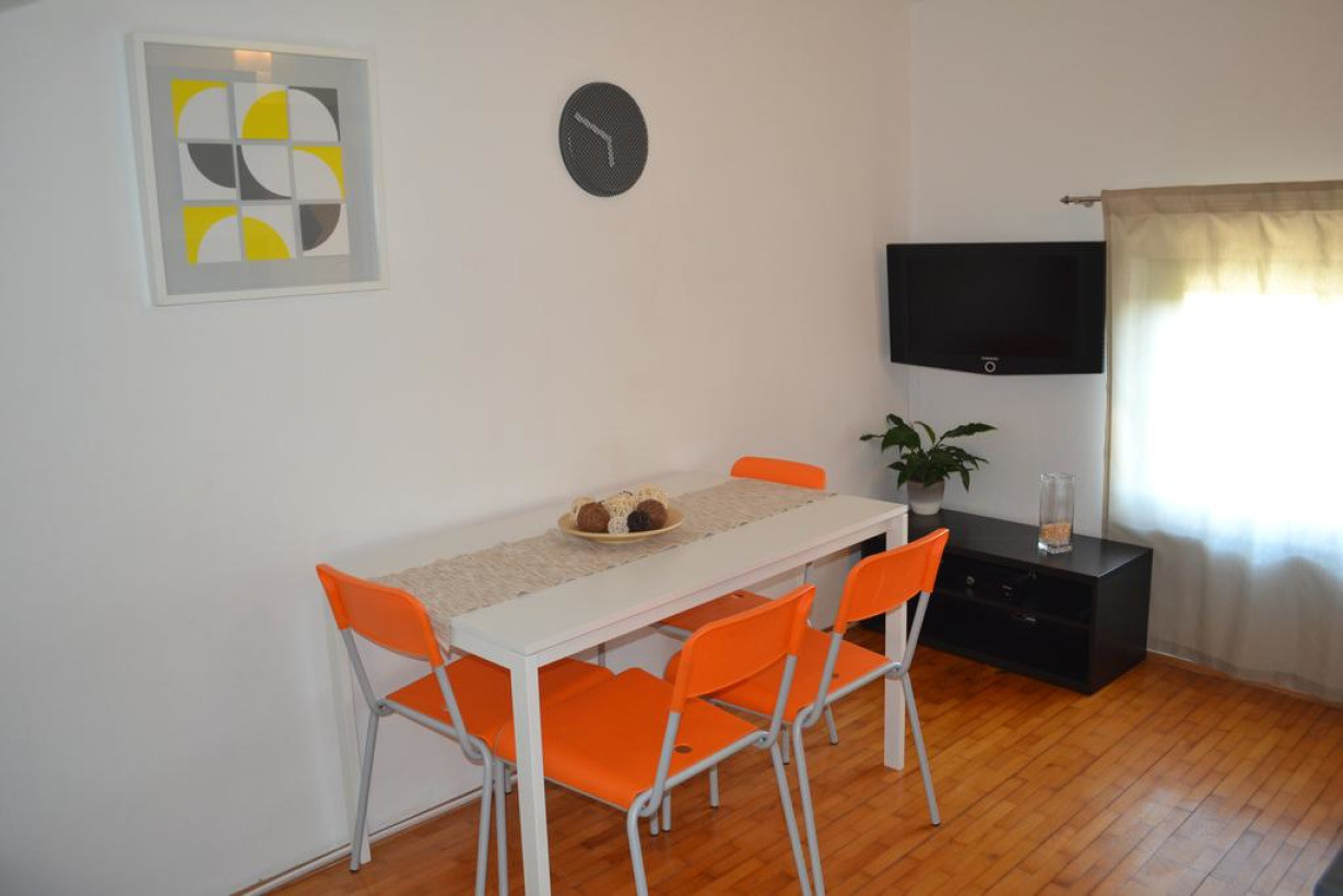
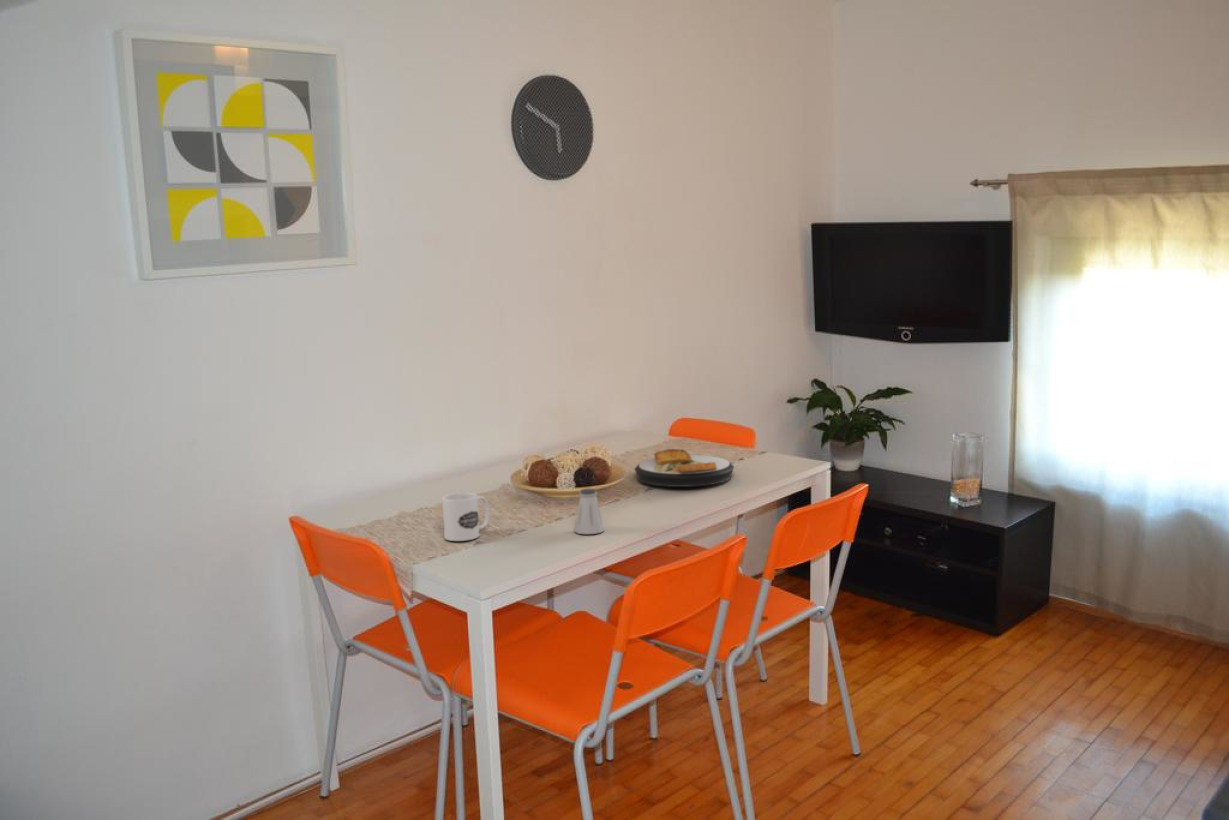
+ plate [634,448,735,488]
+ saltshaker [574,488,605,535]
+ mug [441,492,490,542]
